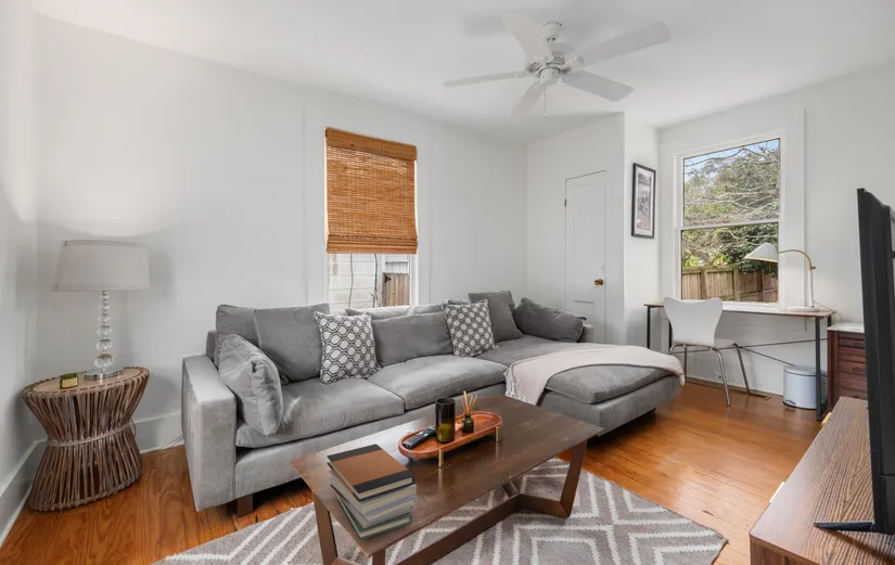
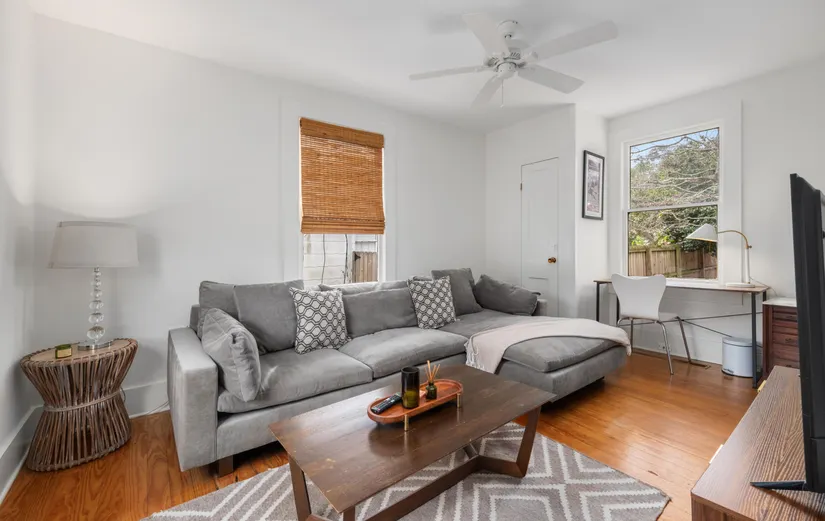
- book stack [325,442,418,541]
